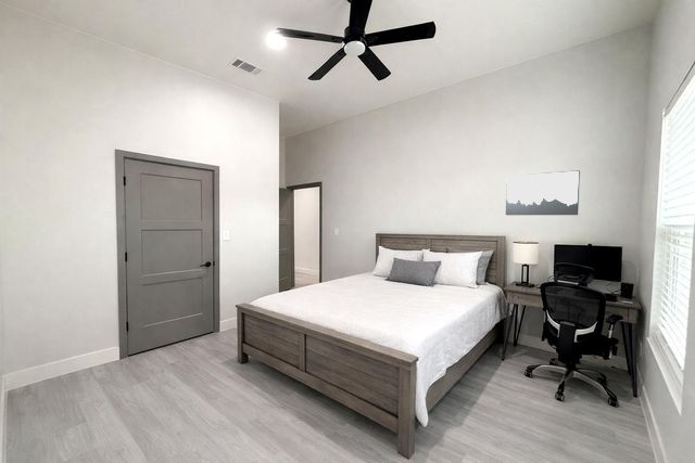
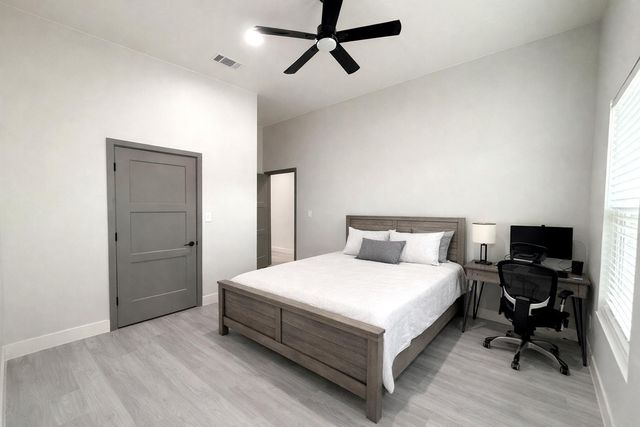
- wall art [505,169,581,216]
